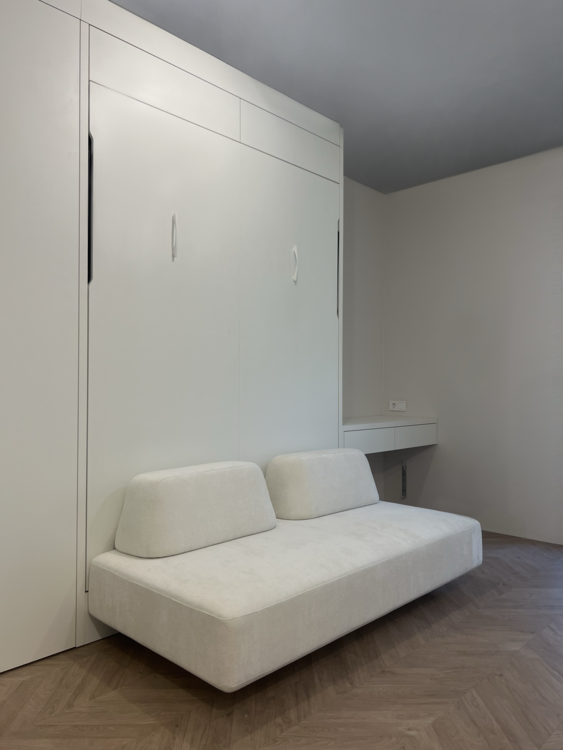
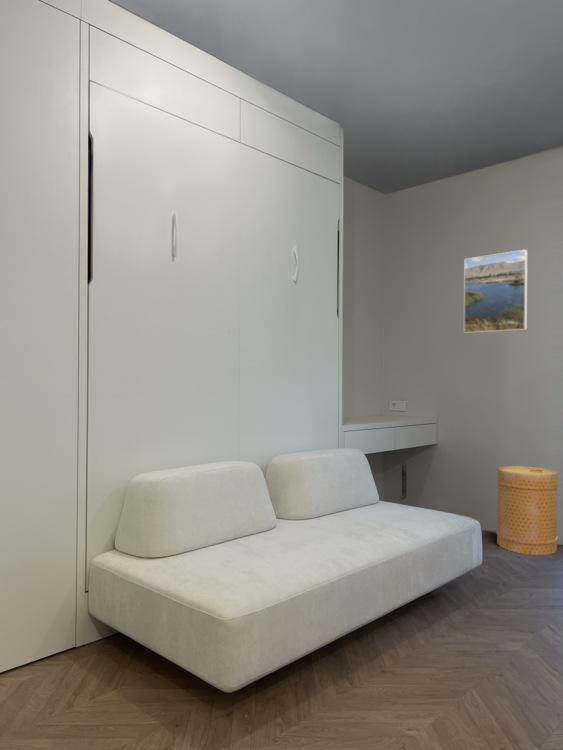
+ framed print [463,248,528,334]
+ basket [495,465,559,556]
